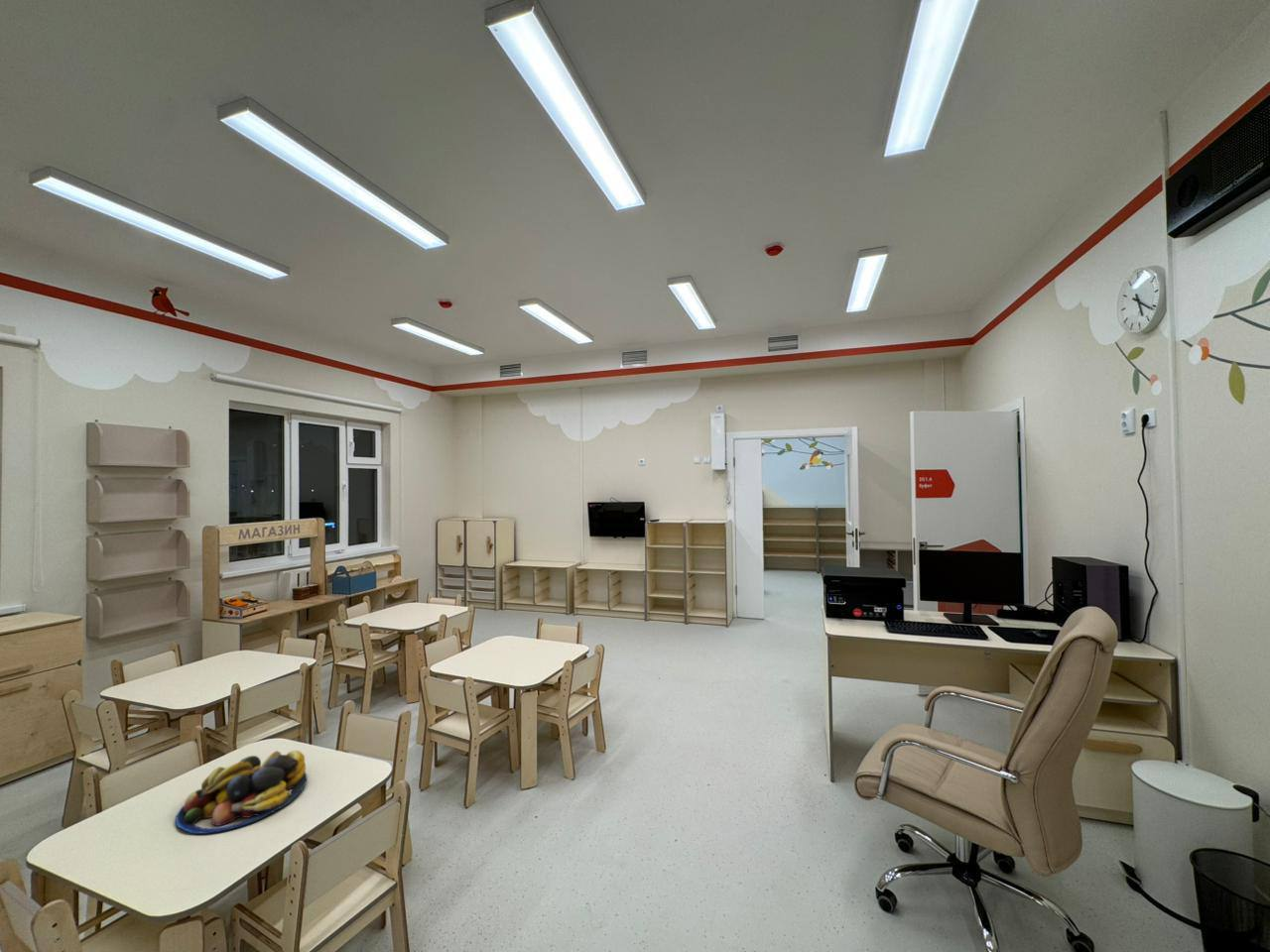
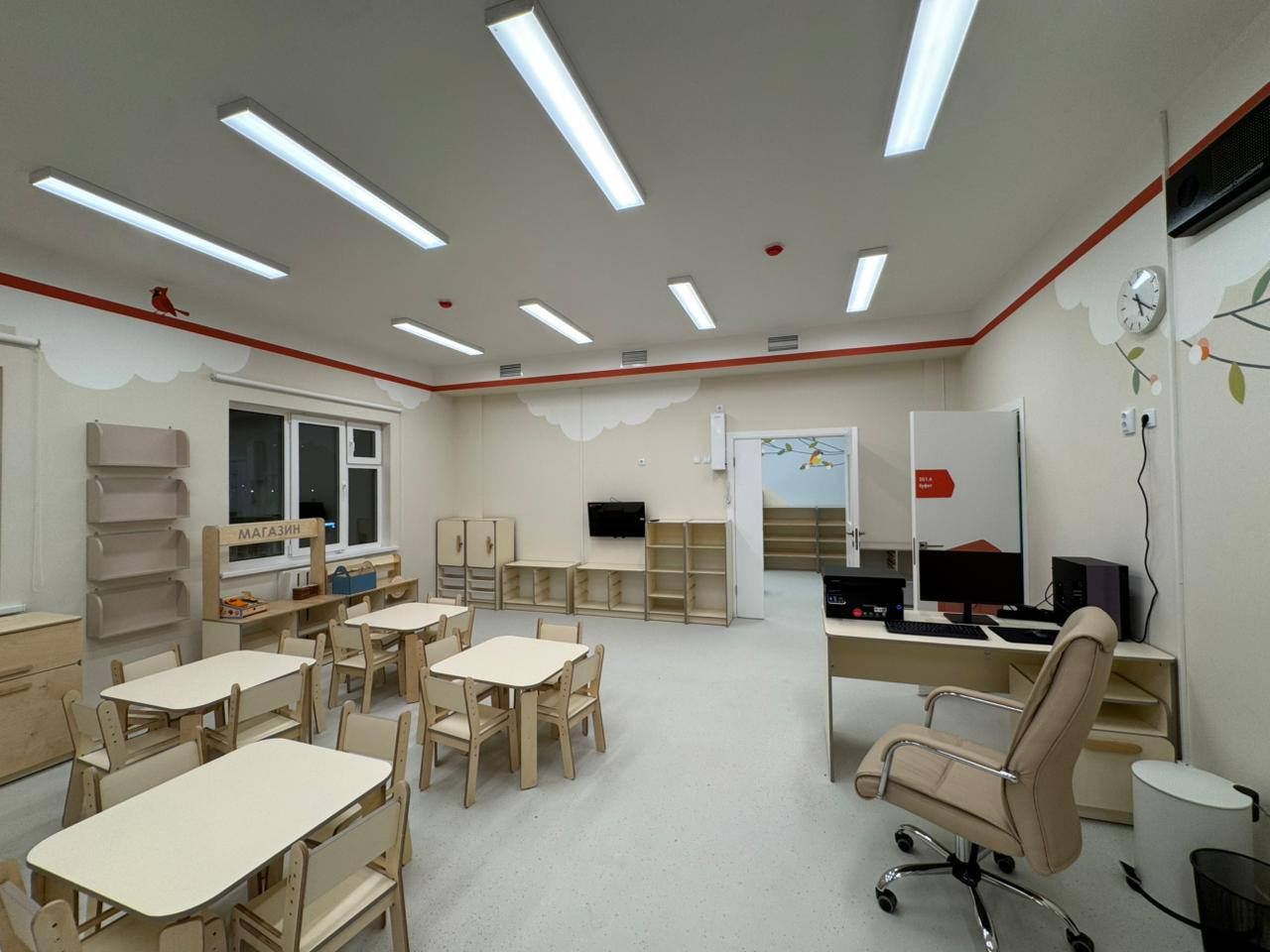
- fruit bowl [175,750,309,835]
